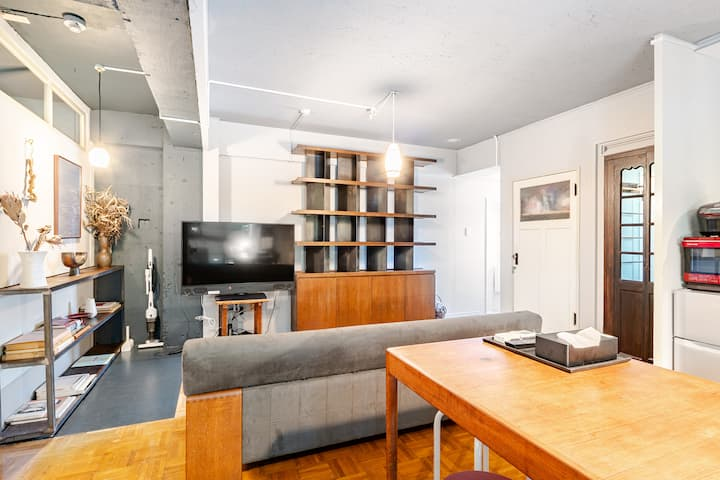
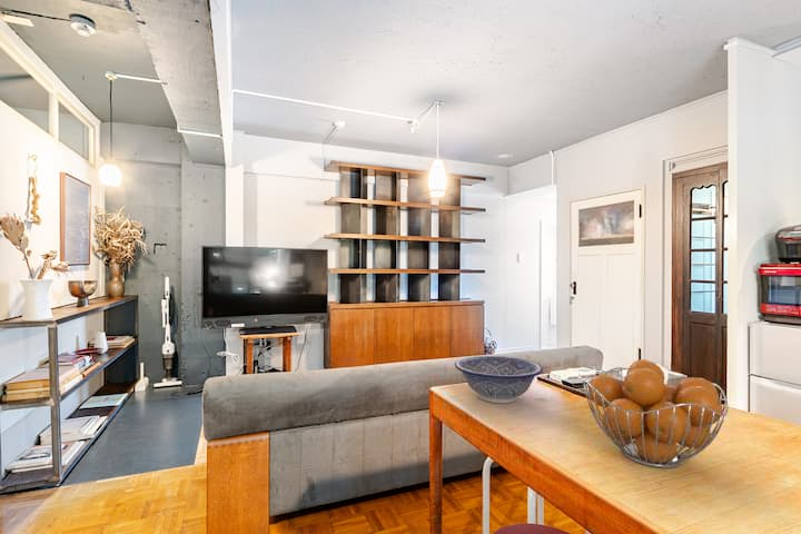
+ fruit basket [582,358,730,469]
+ decorative bowl [454,355,544,405]
